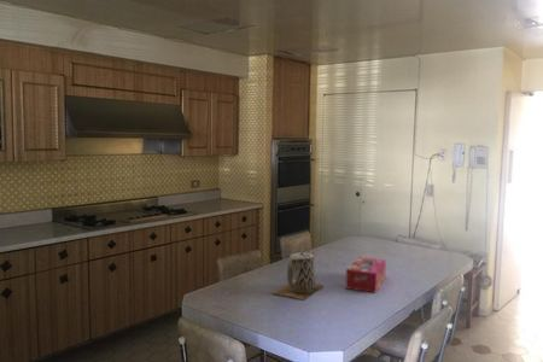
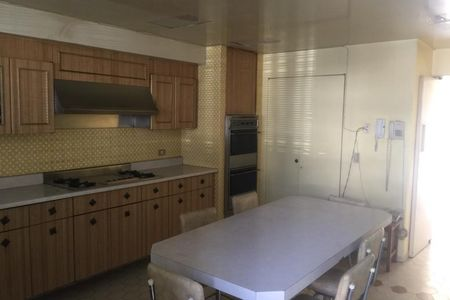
- teapot [273,246,323,300]
- tissue box [345,256,387,294]
